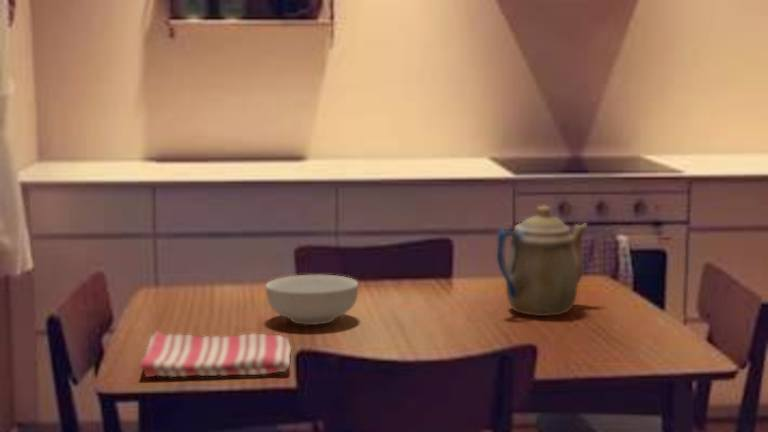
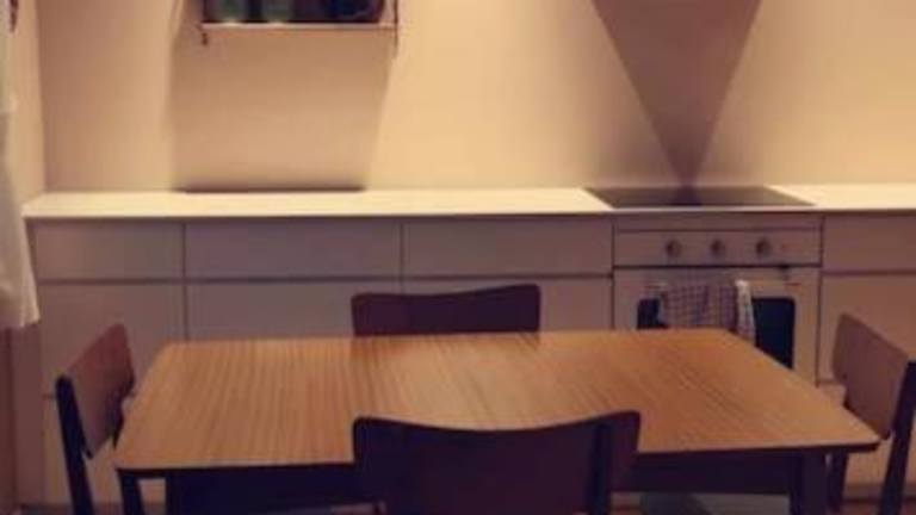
- dish towel [139,331,292,378]
- cereal bowl [265,274,359,326]
- teapot [496,205,588,317]
